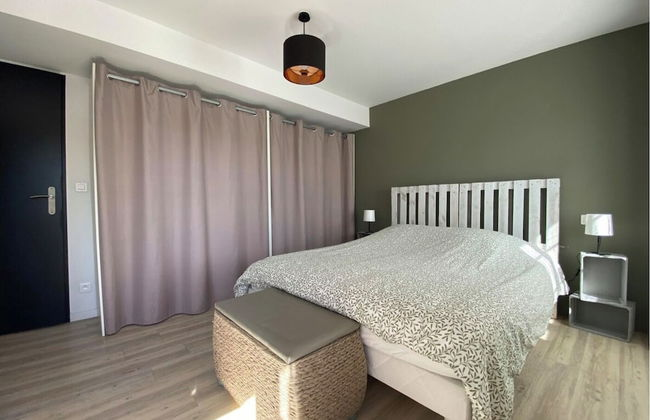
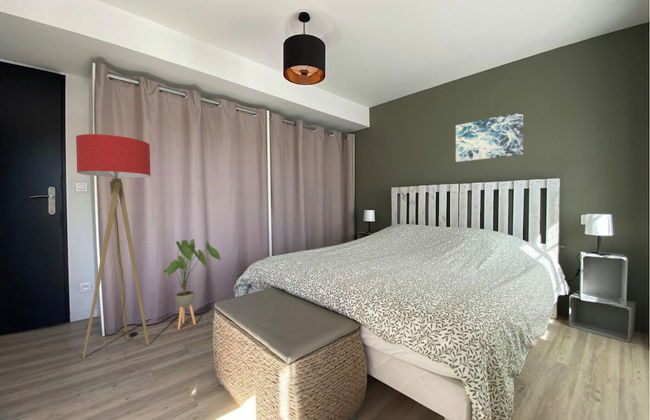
+ floor lamp [75,133,151,359]
+ wall art [455,111,524,163]
+ house plant [163,238,222,330]
